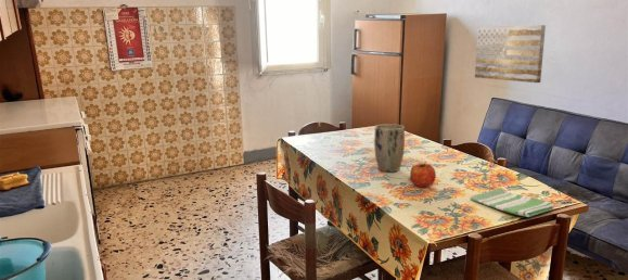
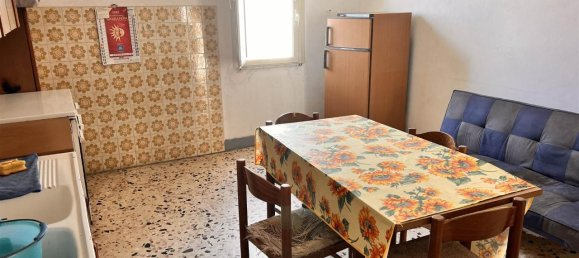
- dish towel [470,187,555,218]
- plant pot [373,123,406,173]
- fruit [409,161,437,188]
- wall art [474,24,547,84]
